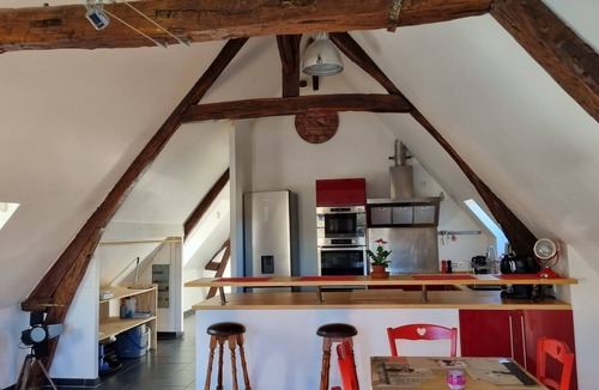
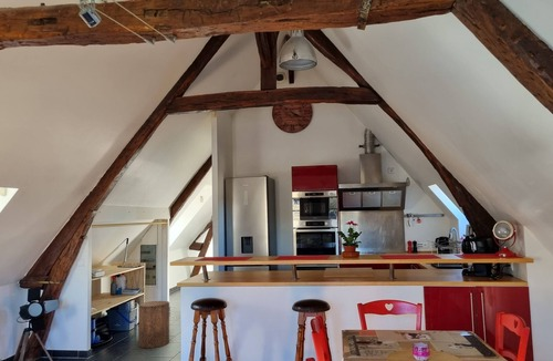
+ stool [138,300,170,349]
